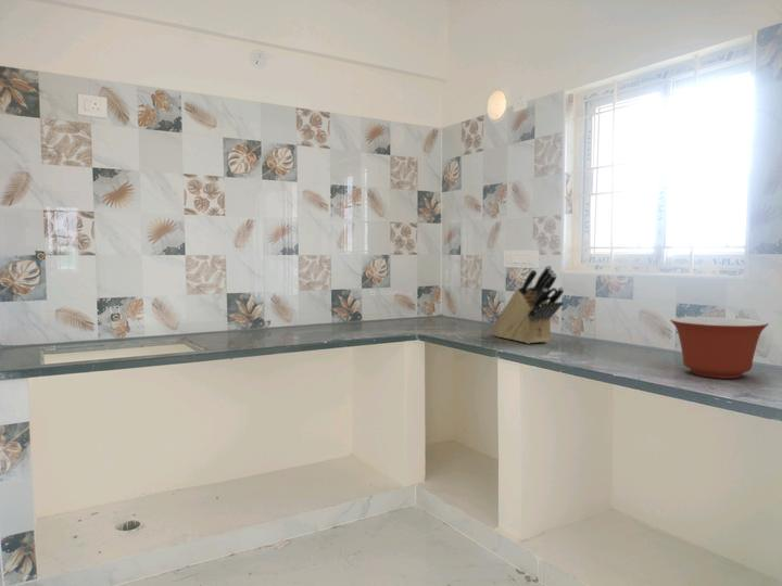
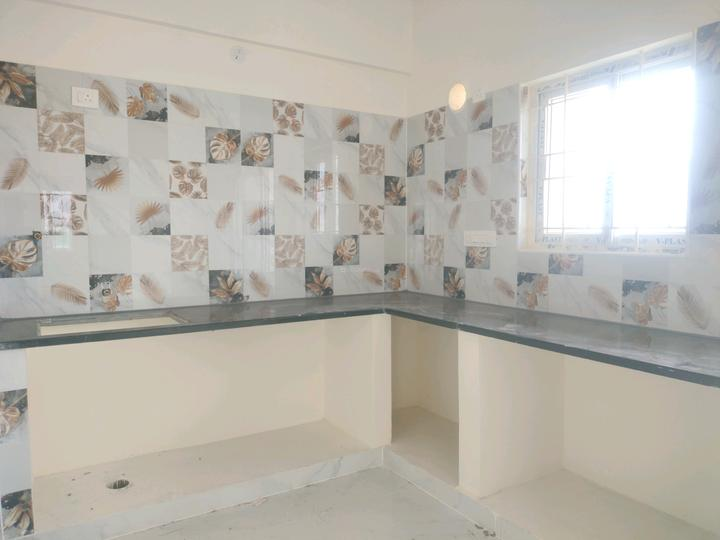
- knife block [491,265,565,345]
- mixing bowl [669,316,770,380]
